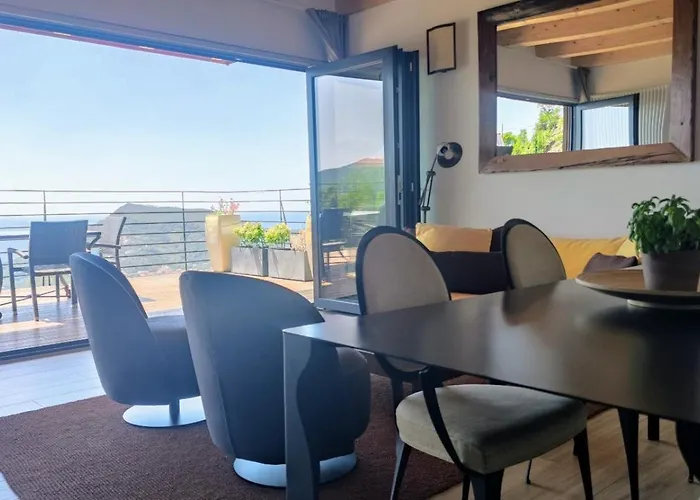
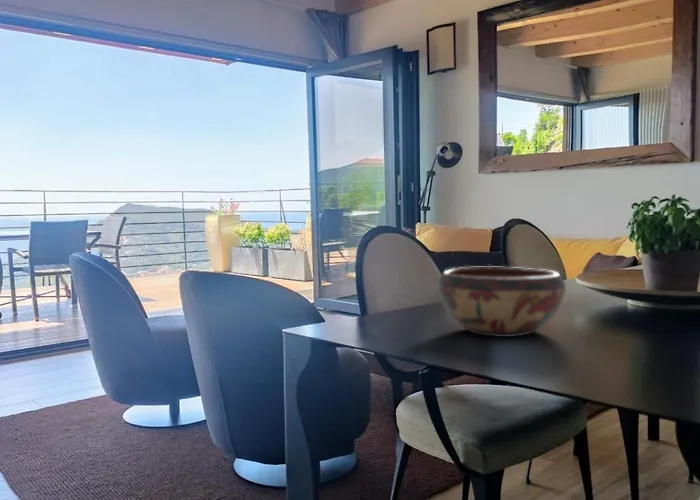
+ decorative bowl [436,265,567,338]
